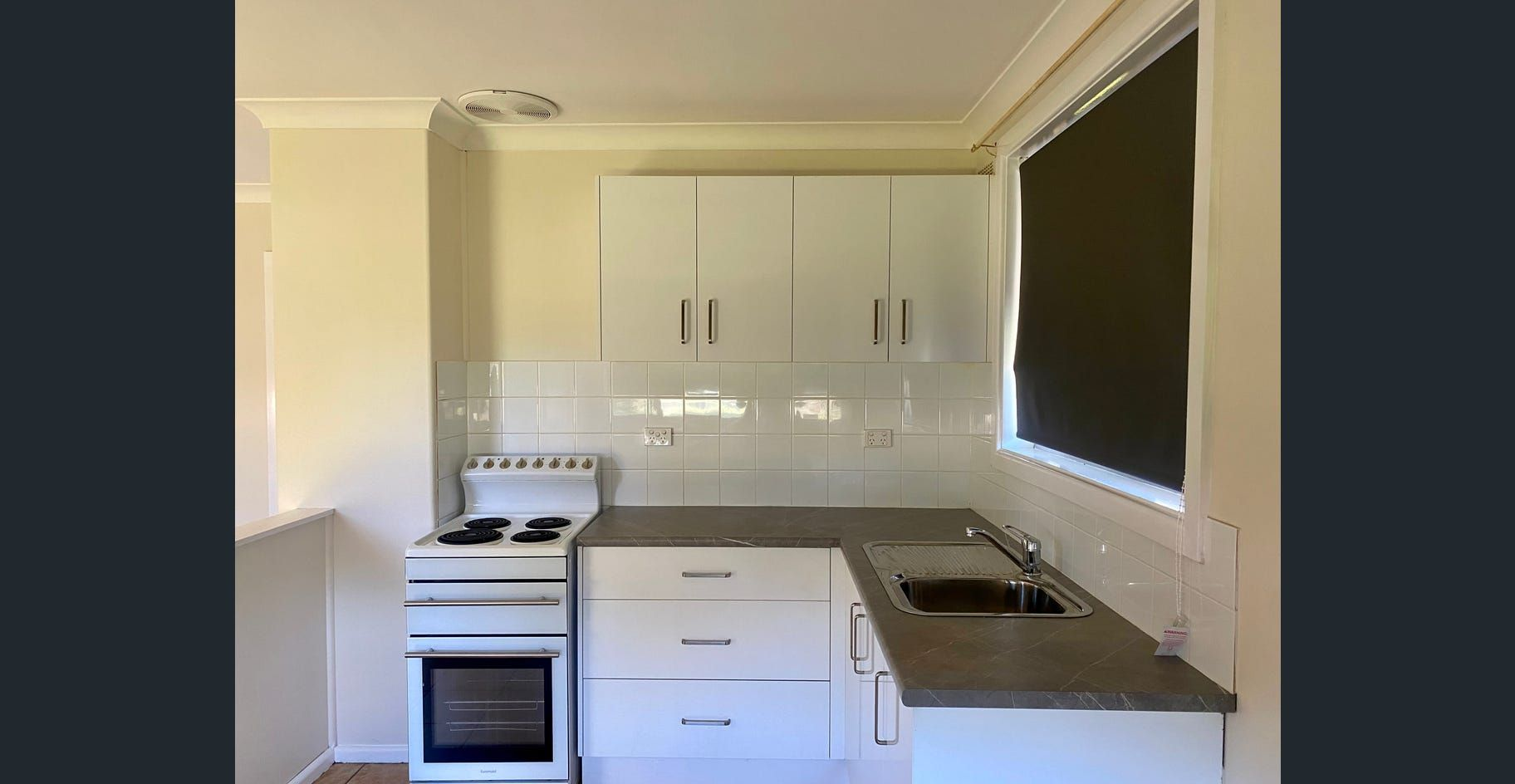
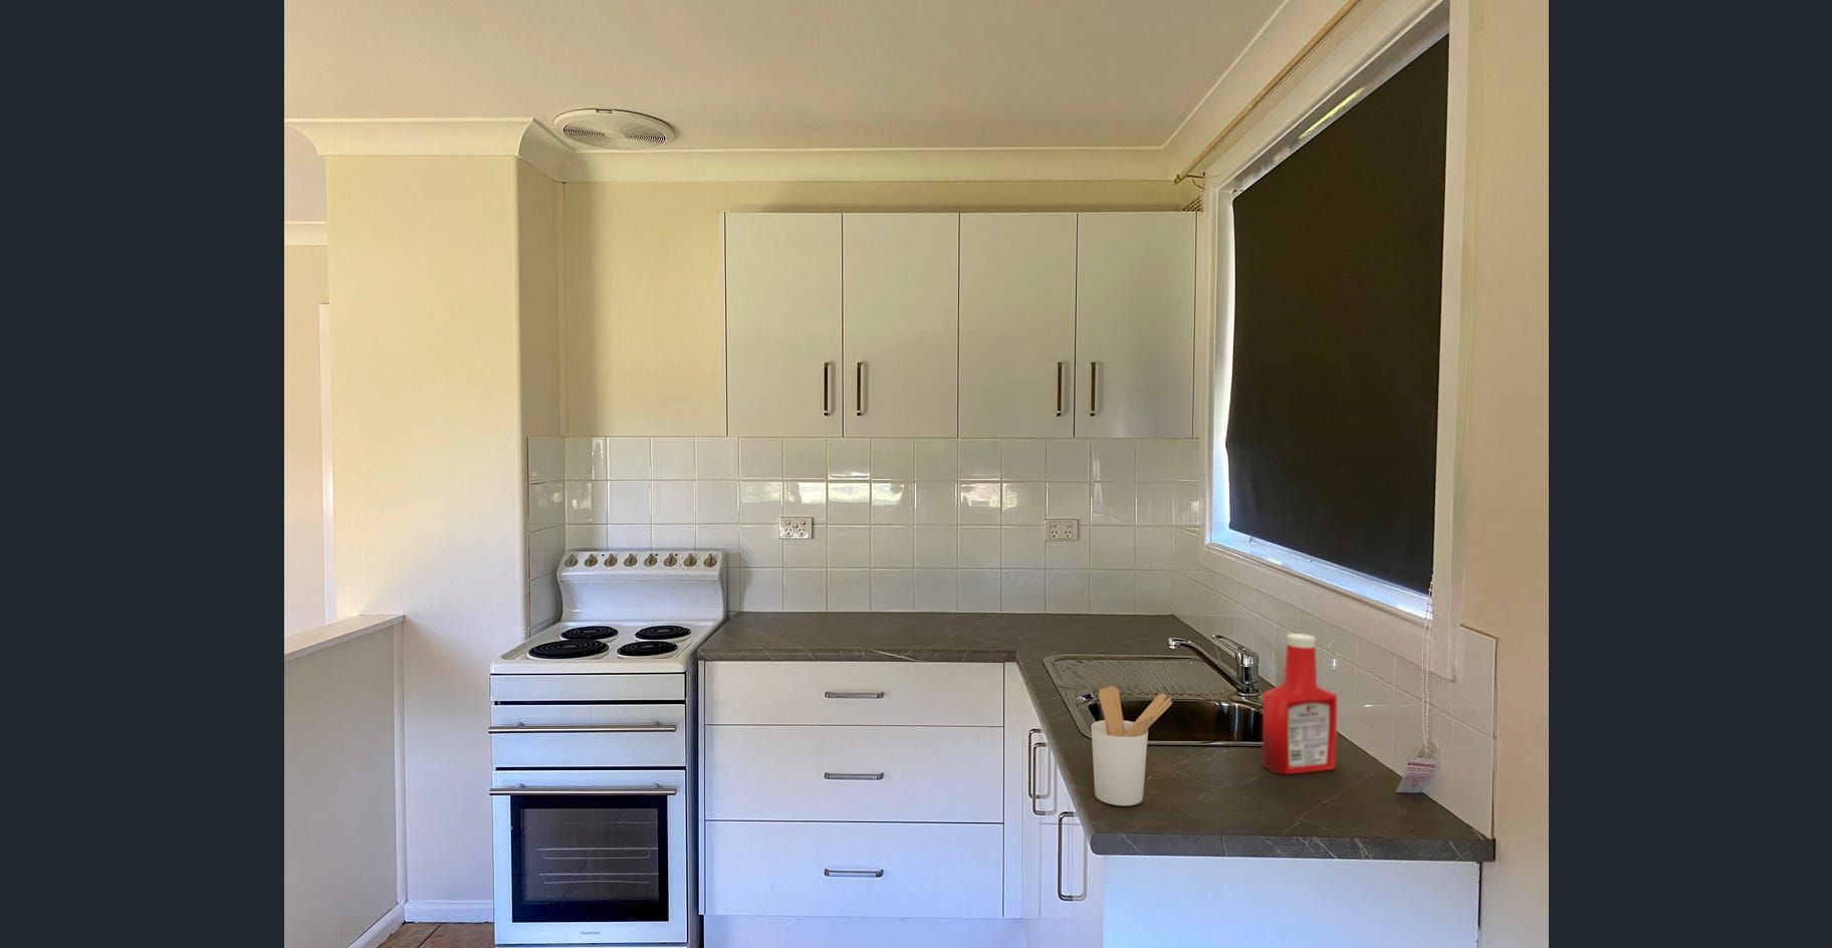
+ utensil holder [1091,686,1173,807]
+ soap bottle [1261,632,1337,775]
